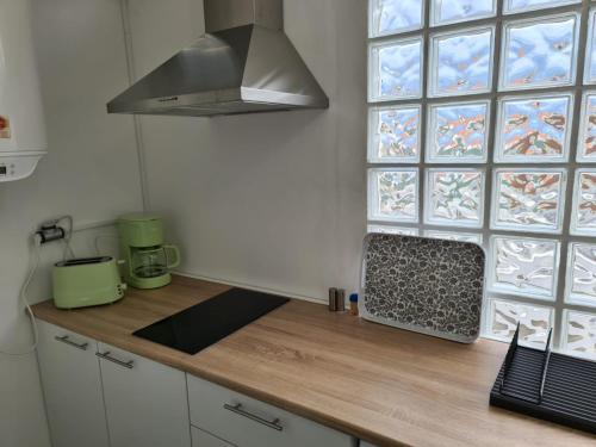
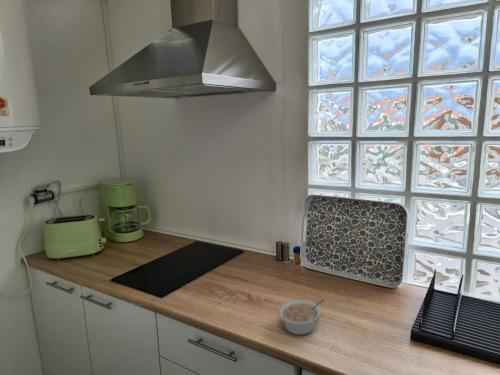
+ legume [278,298,326,336]
